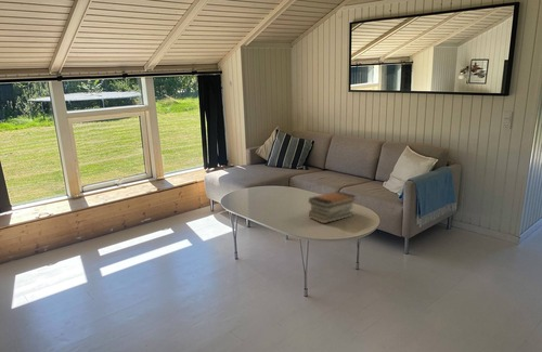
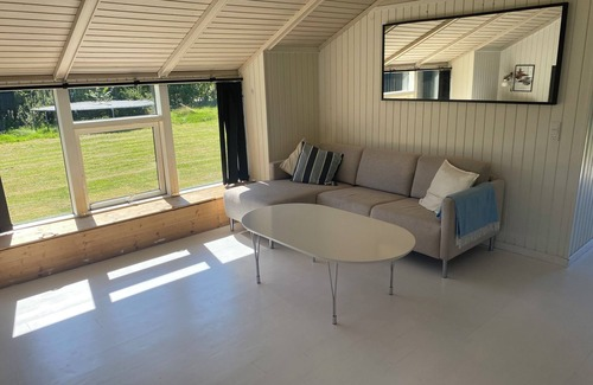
- book stack [308,190,357,224]
